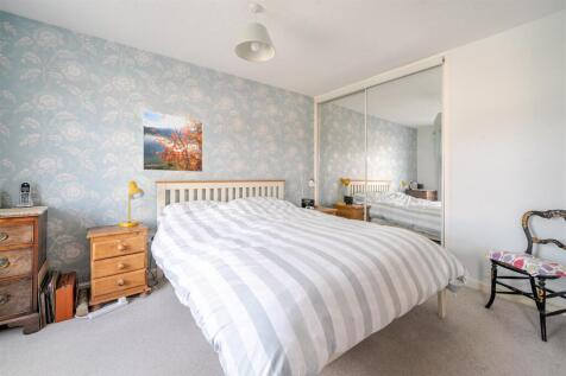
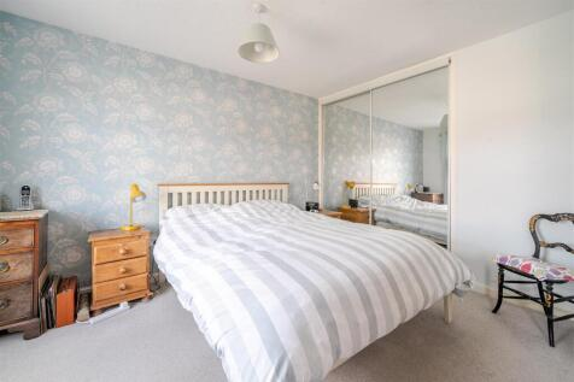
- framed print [142,109,205,173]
